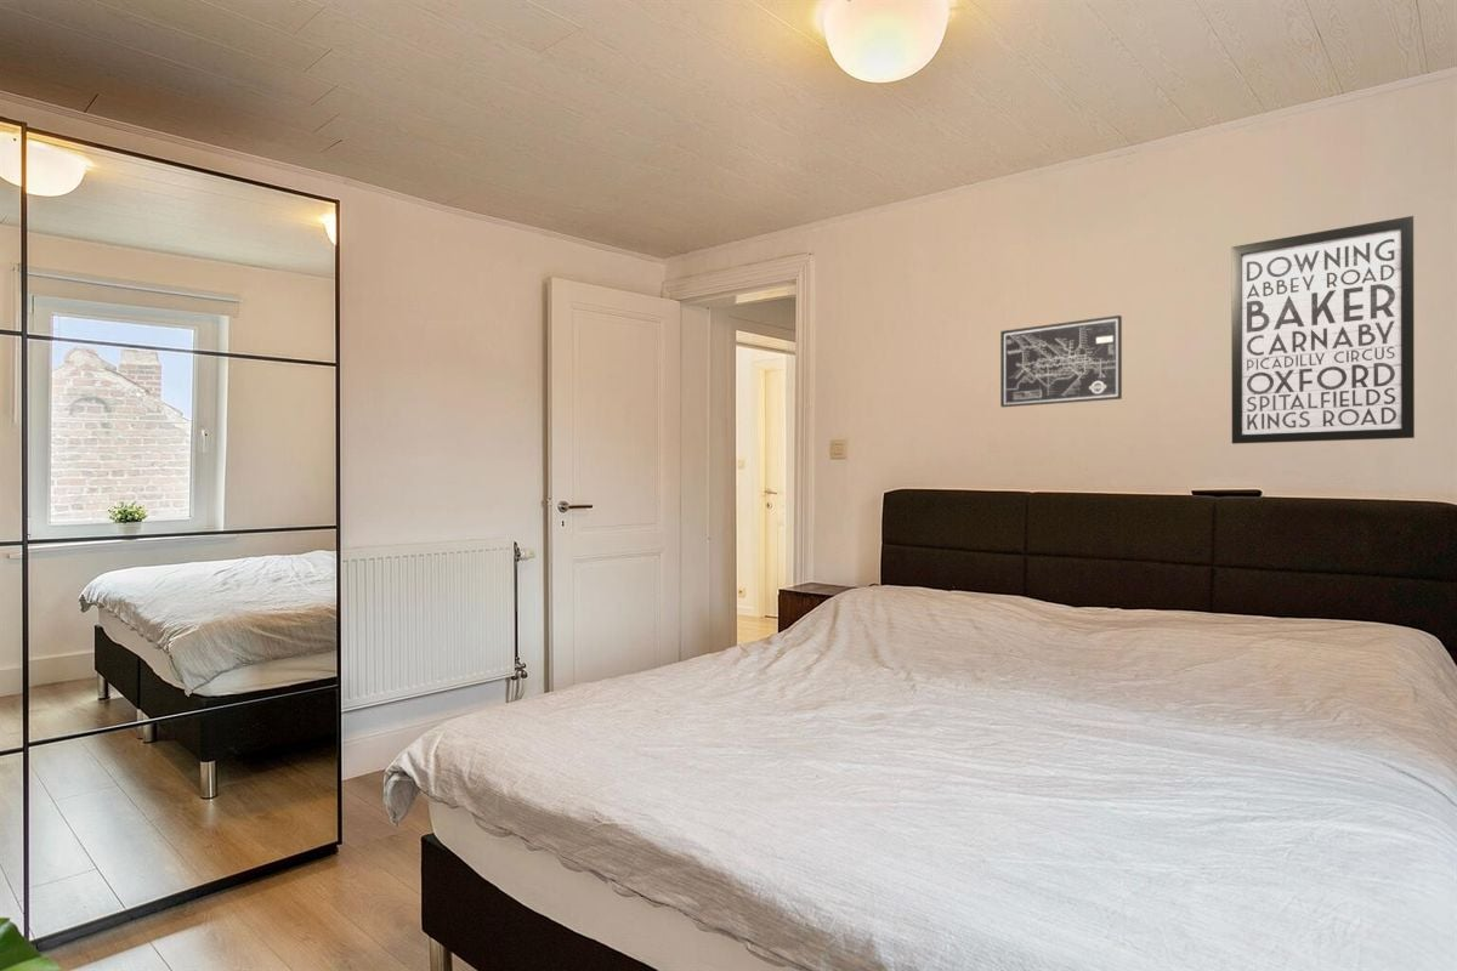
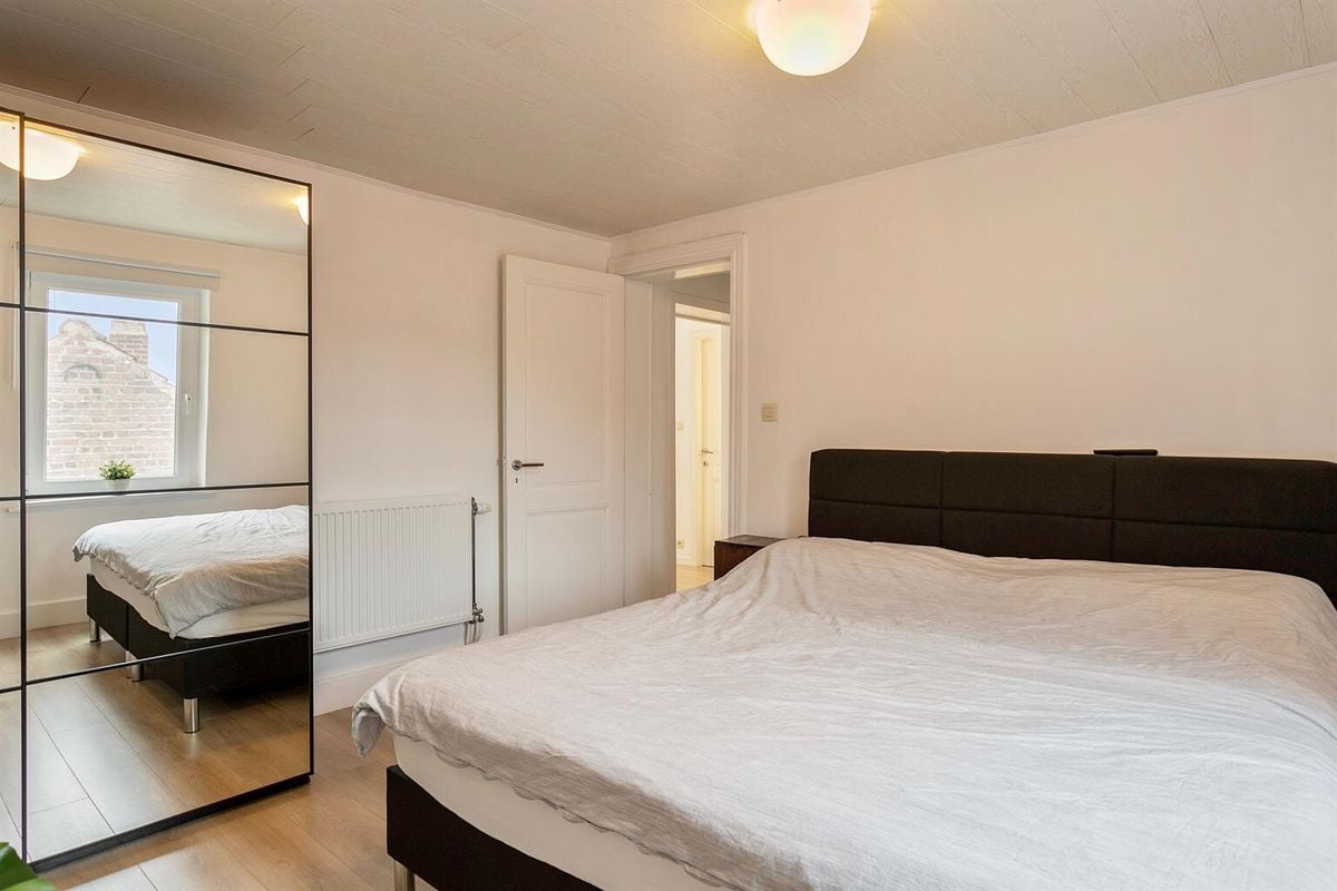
- wall art [1230,215,1416,445]
- wall art [999,314,1123,408]
